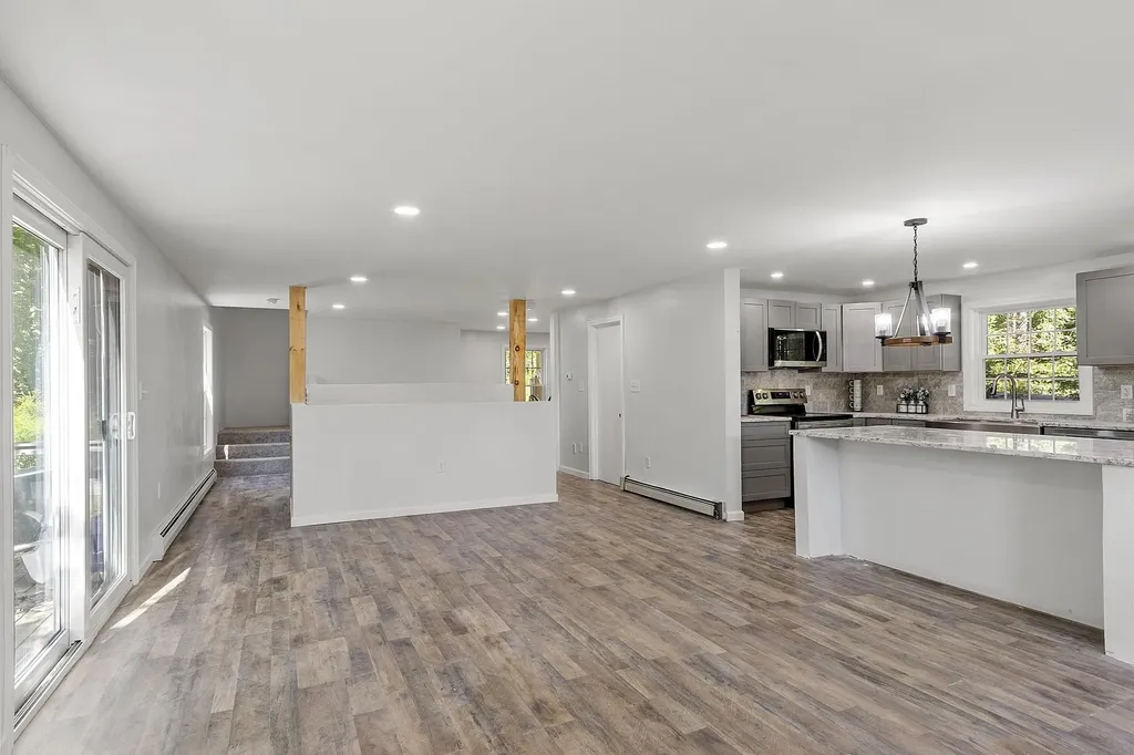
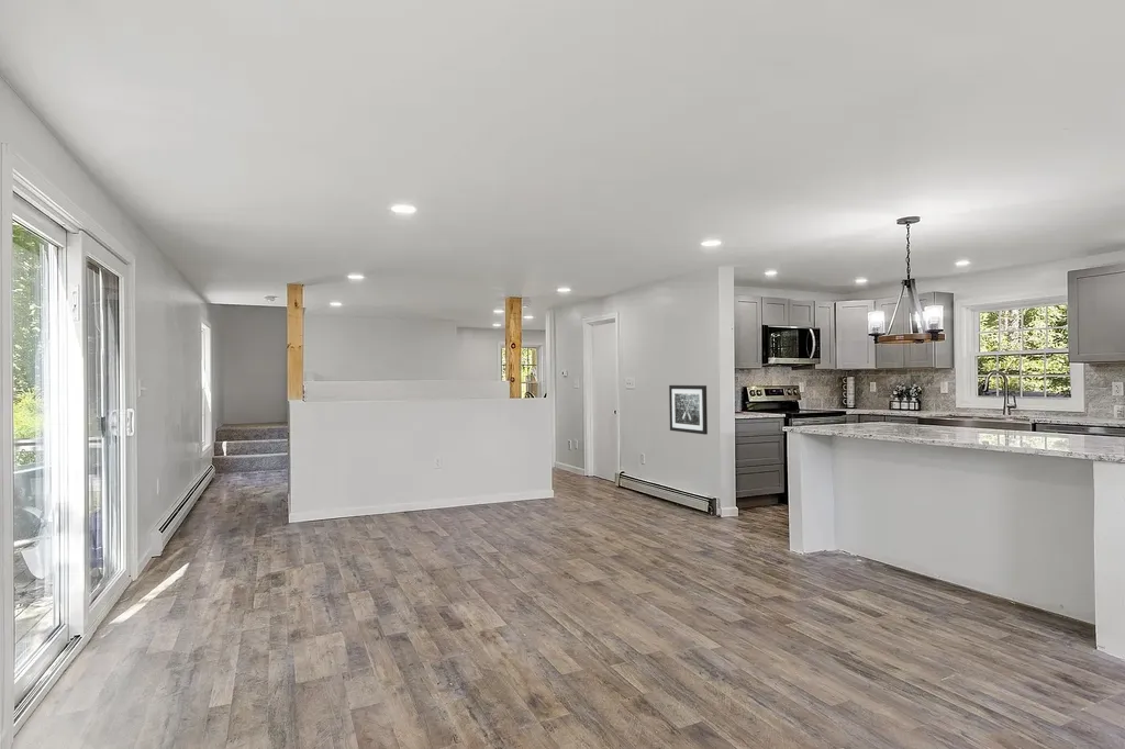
+ wall art [668,384,709,436]
